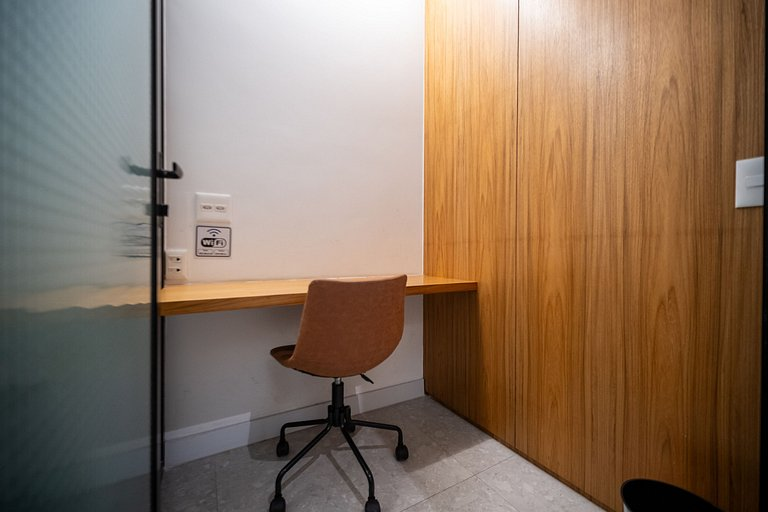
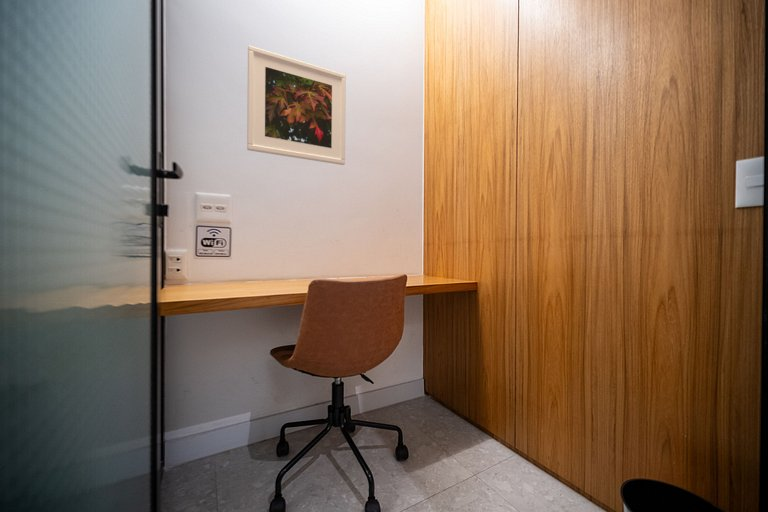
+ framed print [246,44,347,166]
